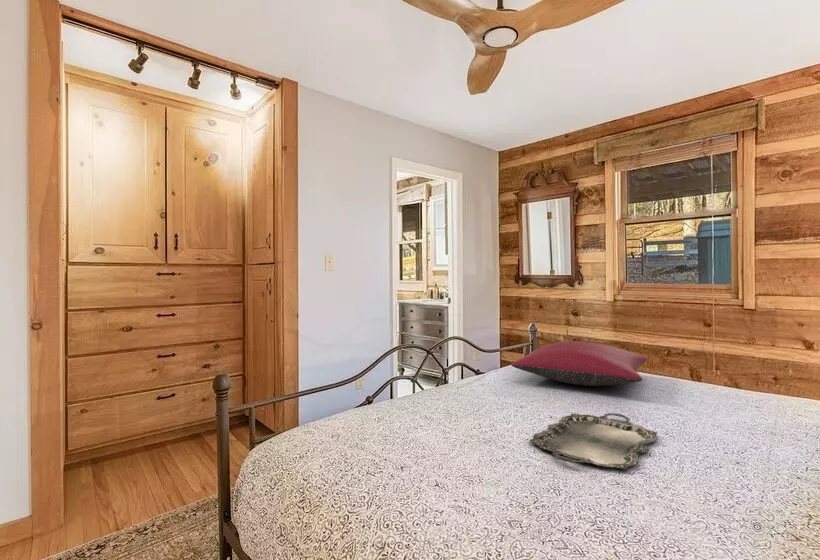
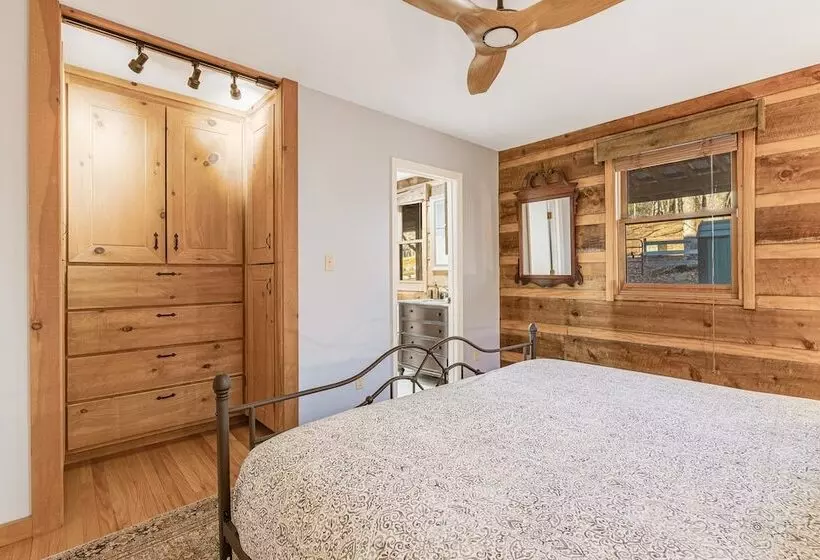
- serving tray [528,412,658,470]
- pillow [510,340,648,387]
